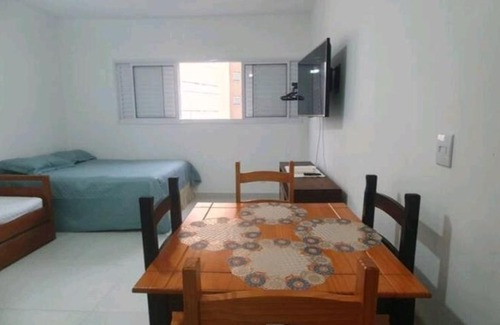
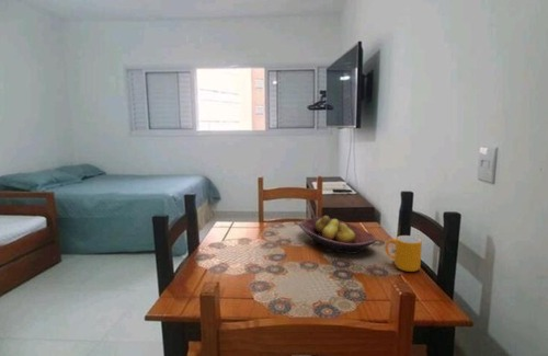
+ fruit bowl [298,215,378,255]
+ mug [385,234,423,273]
